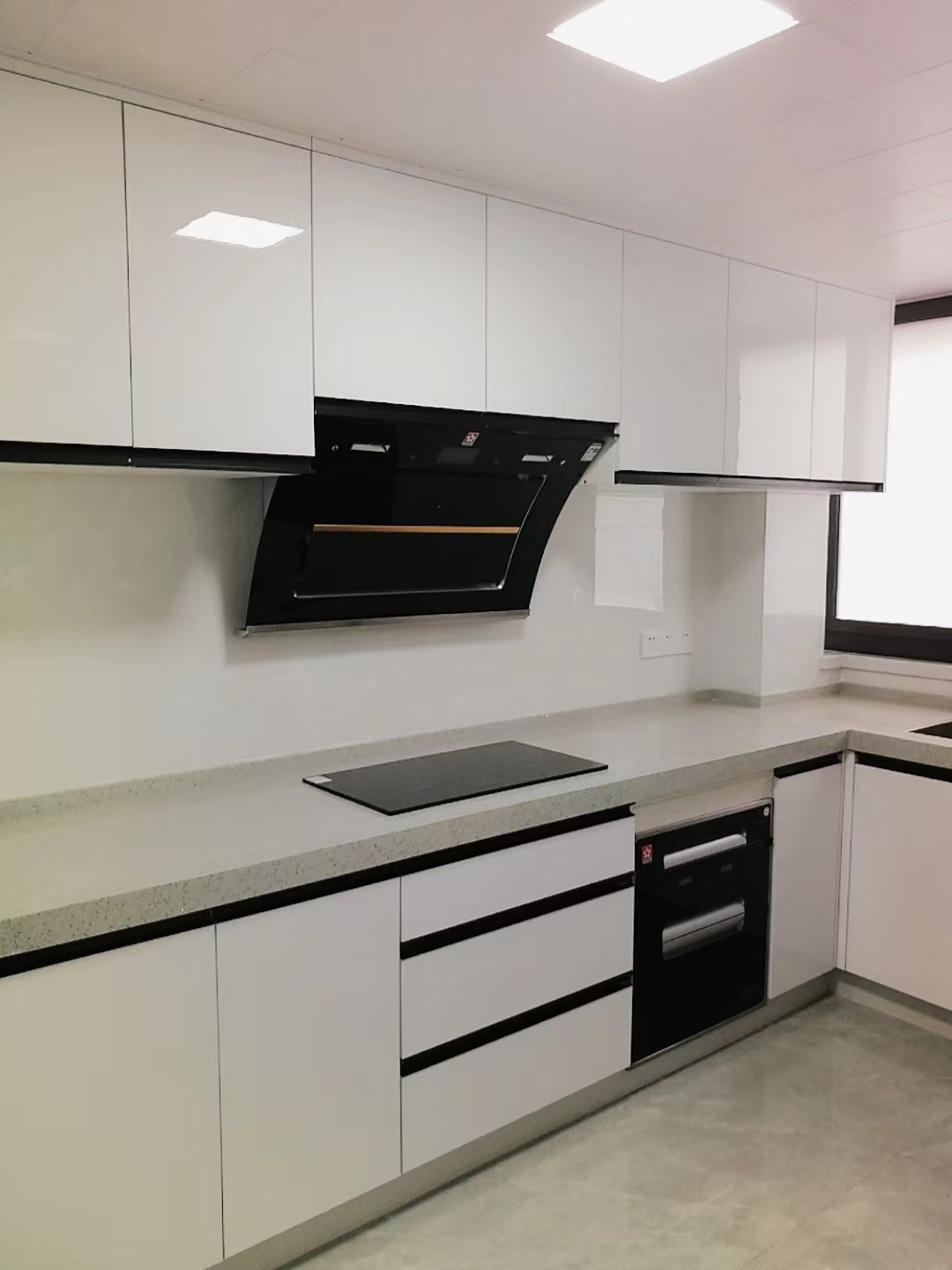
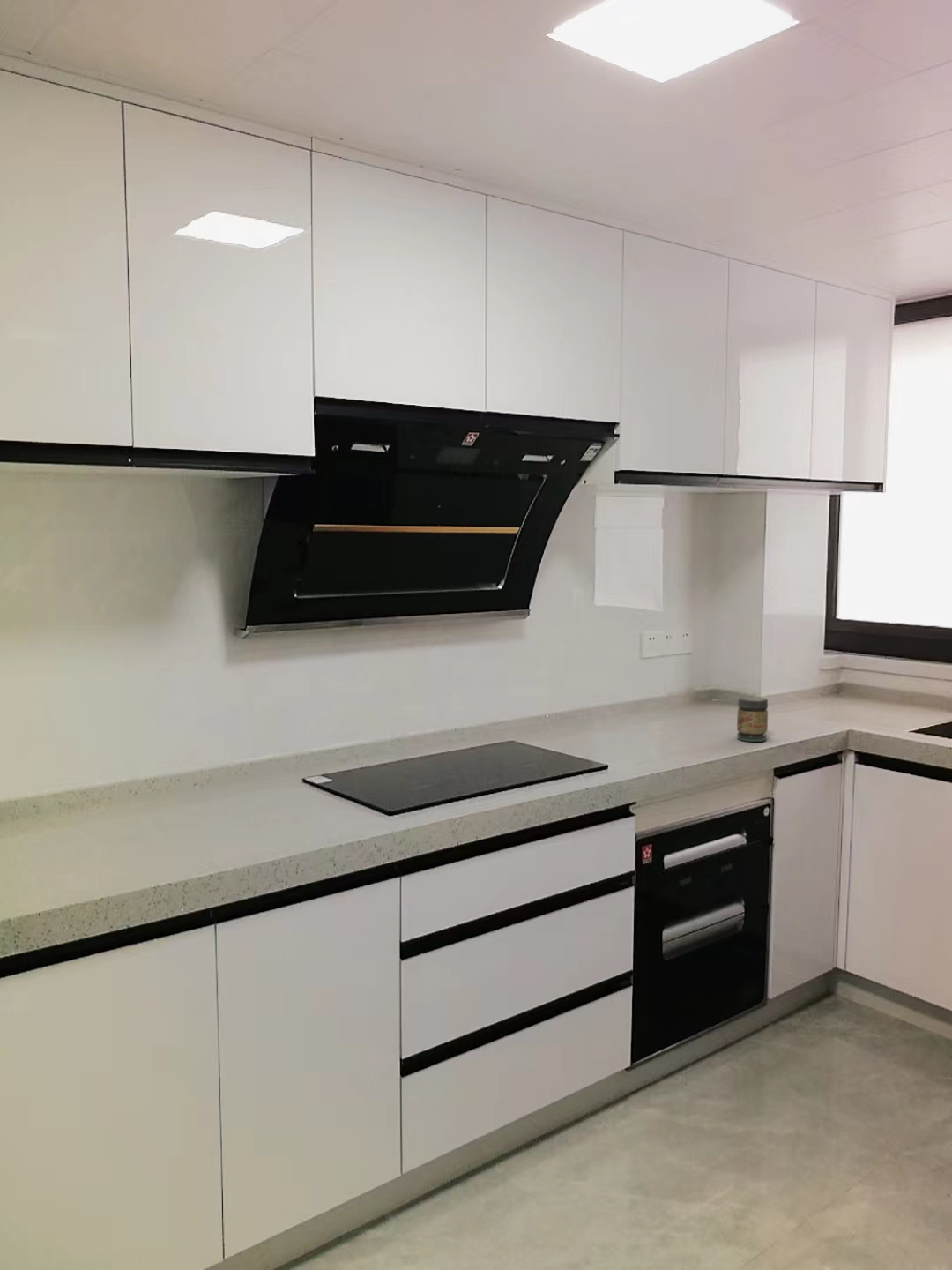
+ jar [736,696,769,743]
